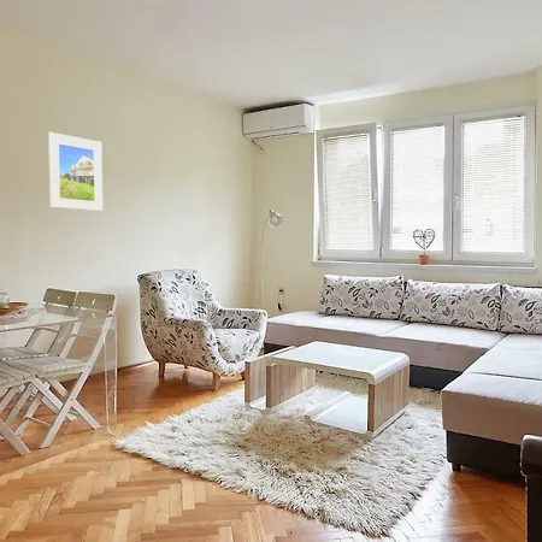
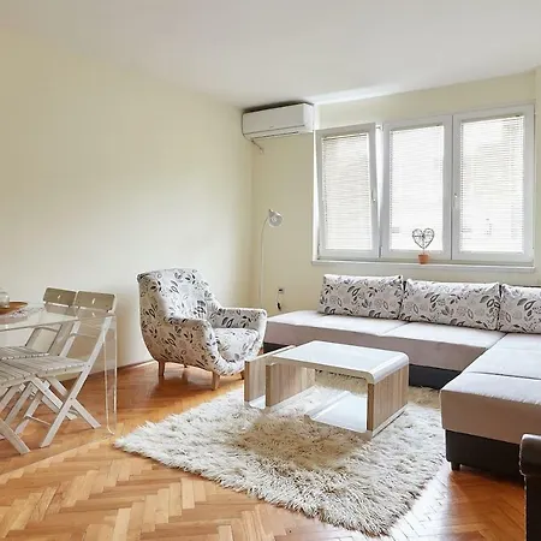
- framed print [47,131,104,212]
